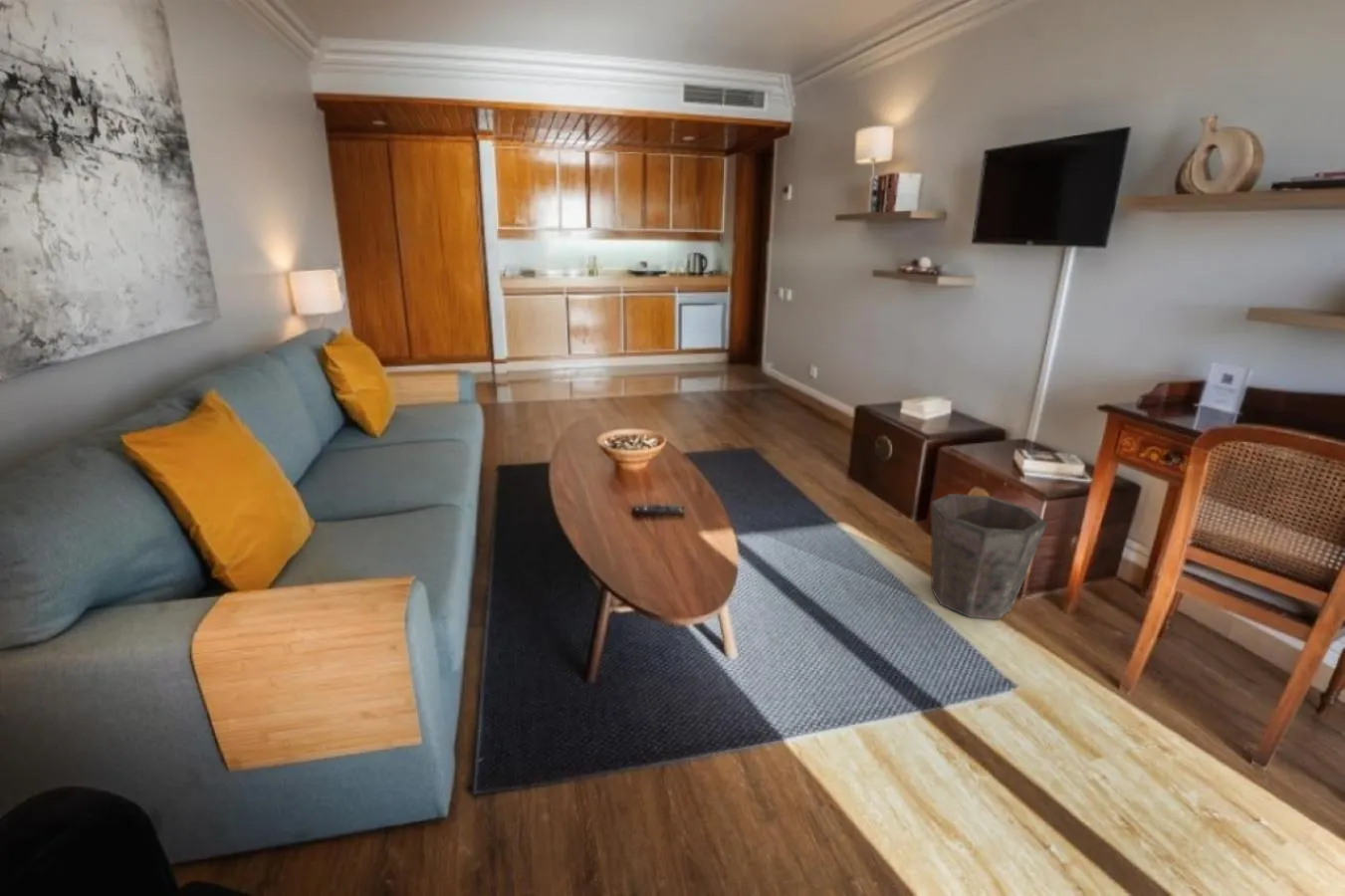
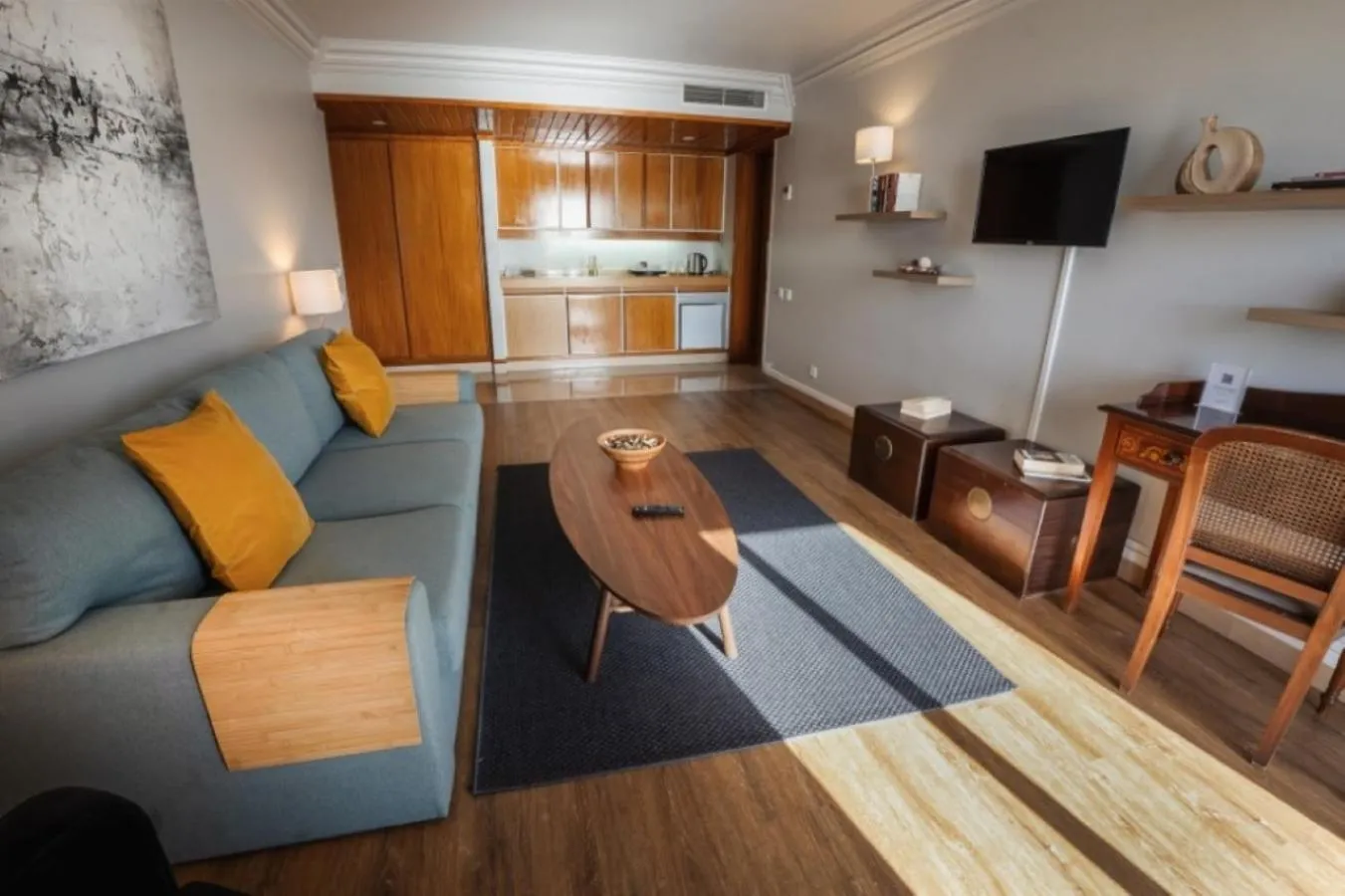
- waste bin [930,493,1048,620]
